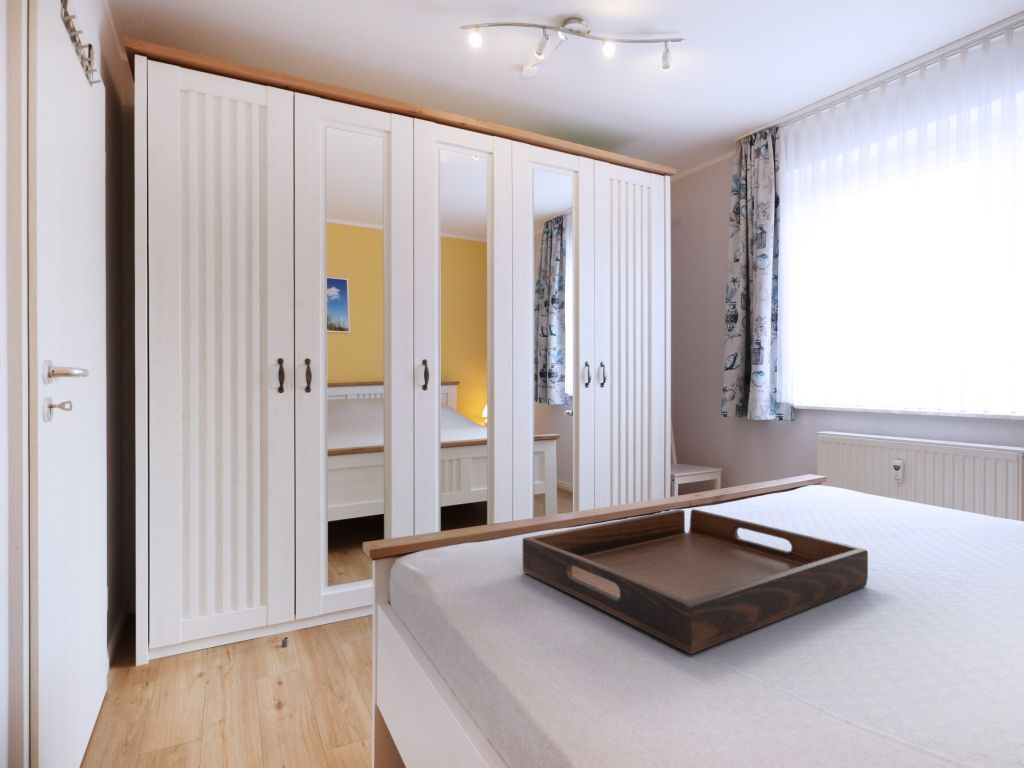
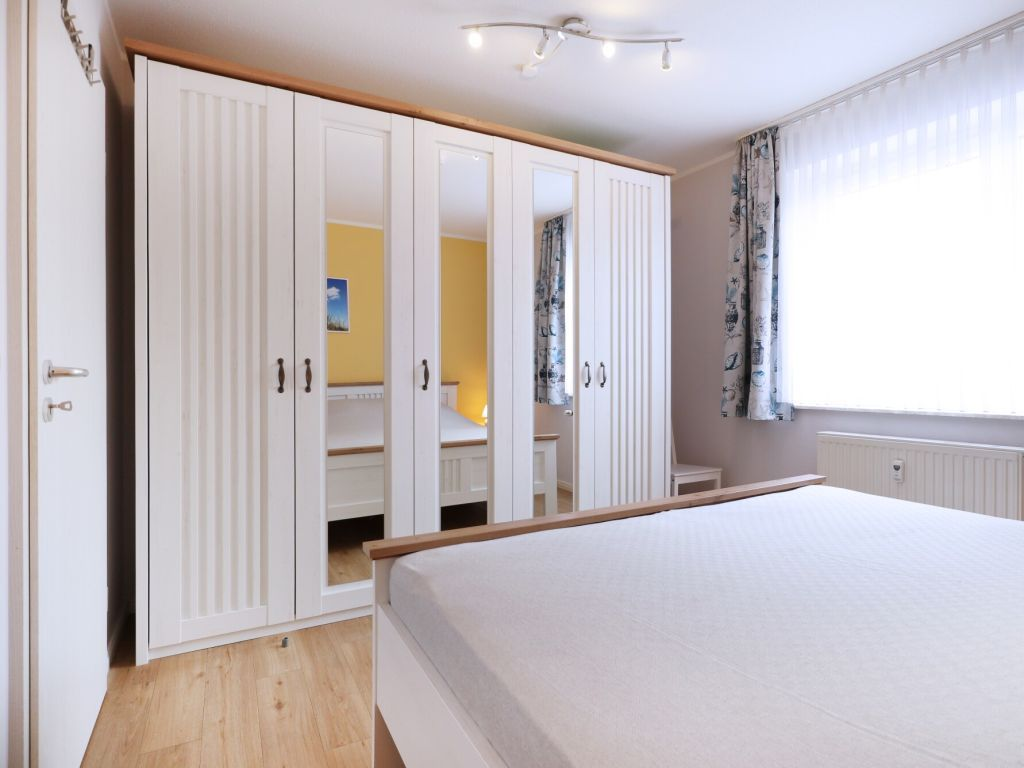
- serving tray [522,508,869,655]
